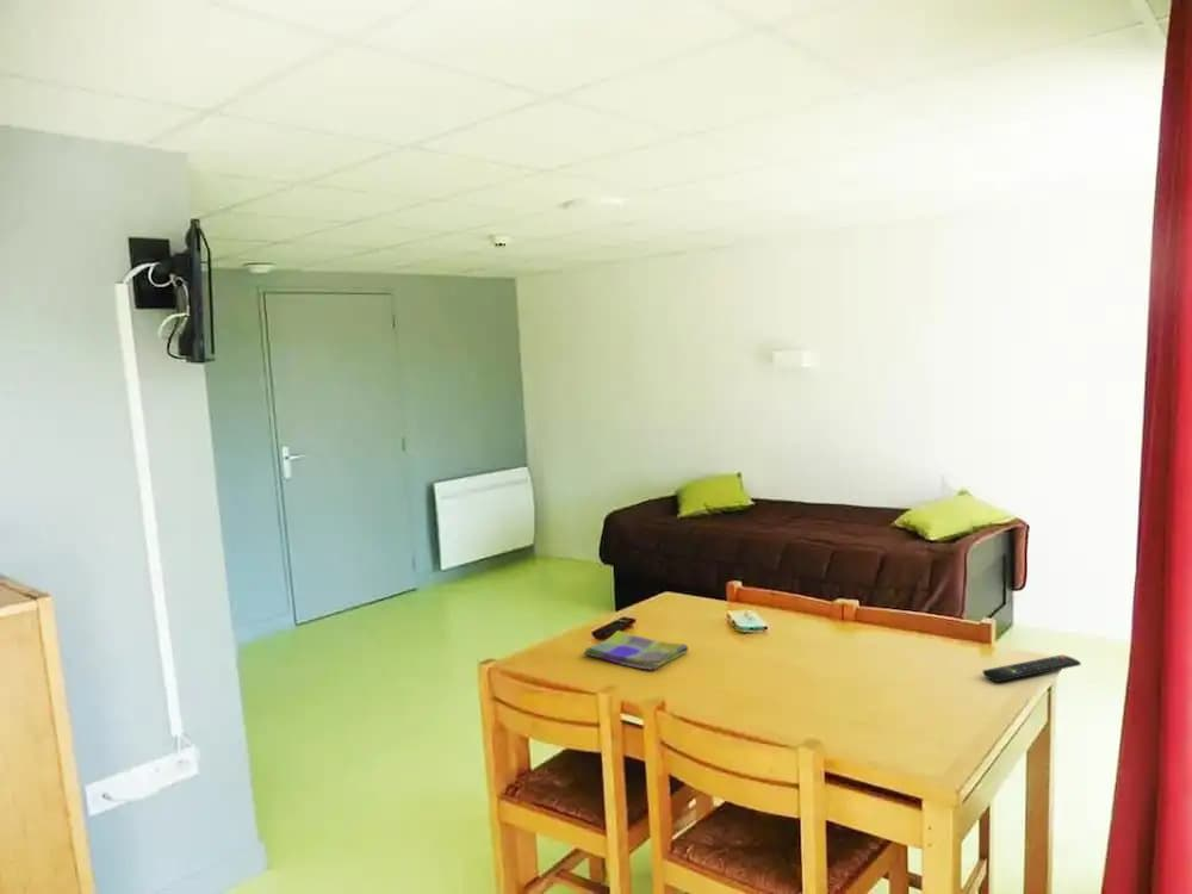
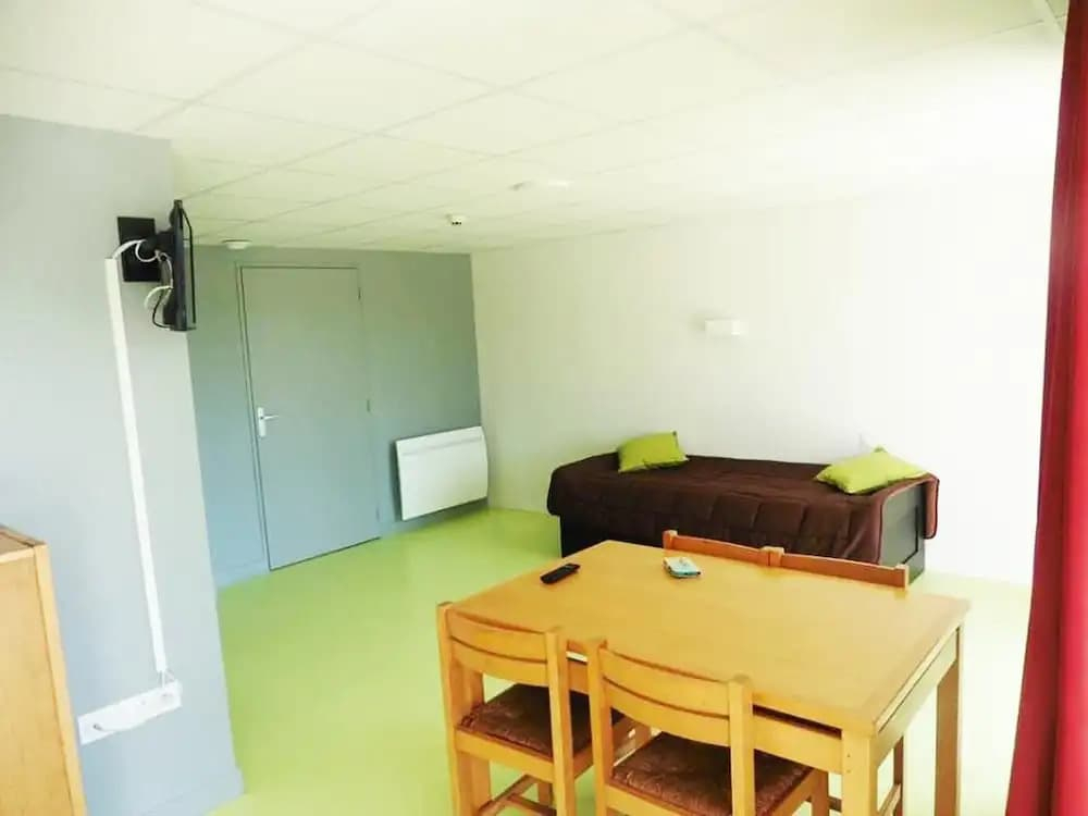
- dish towel [583,629,689,671]
- remote control [982,653,1082,683]
